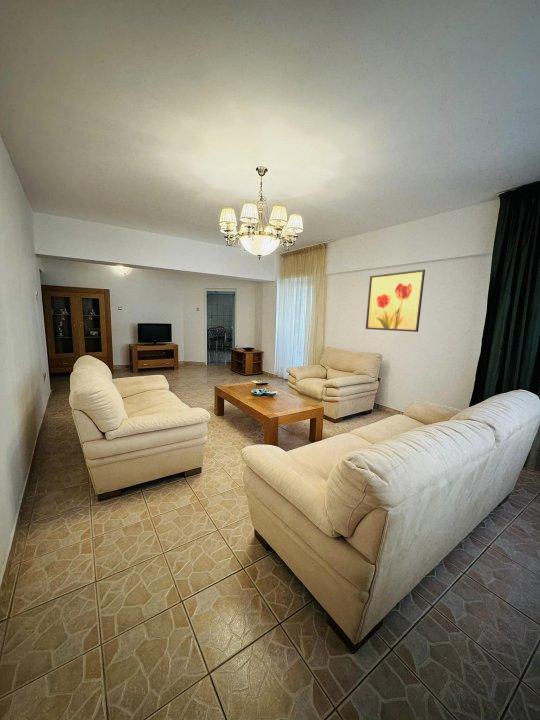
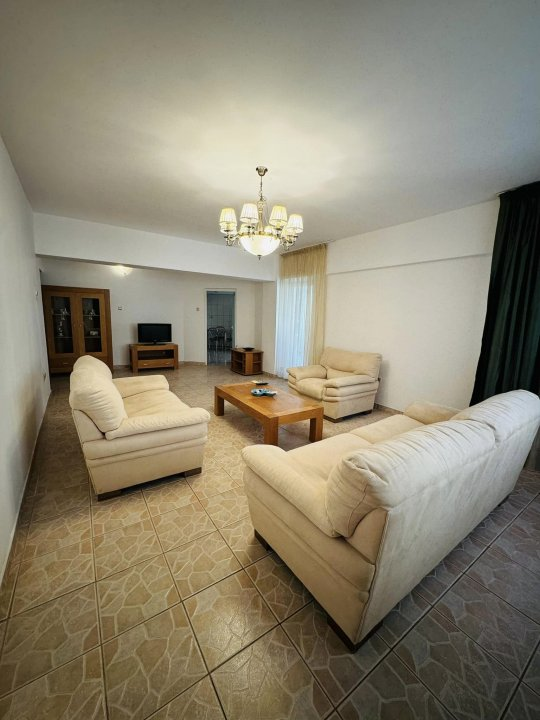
- wall art [365,268,426,333]
